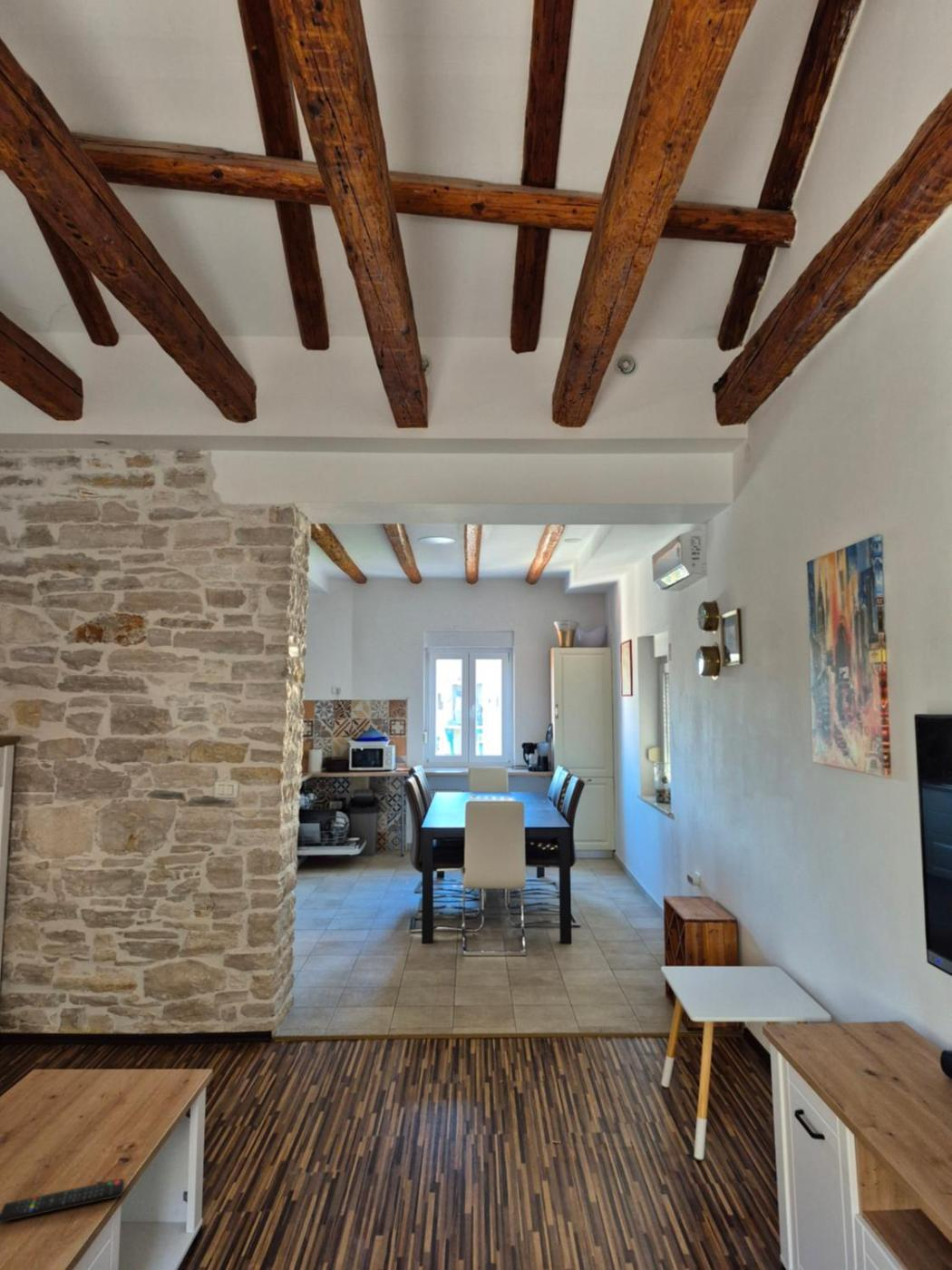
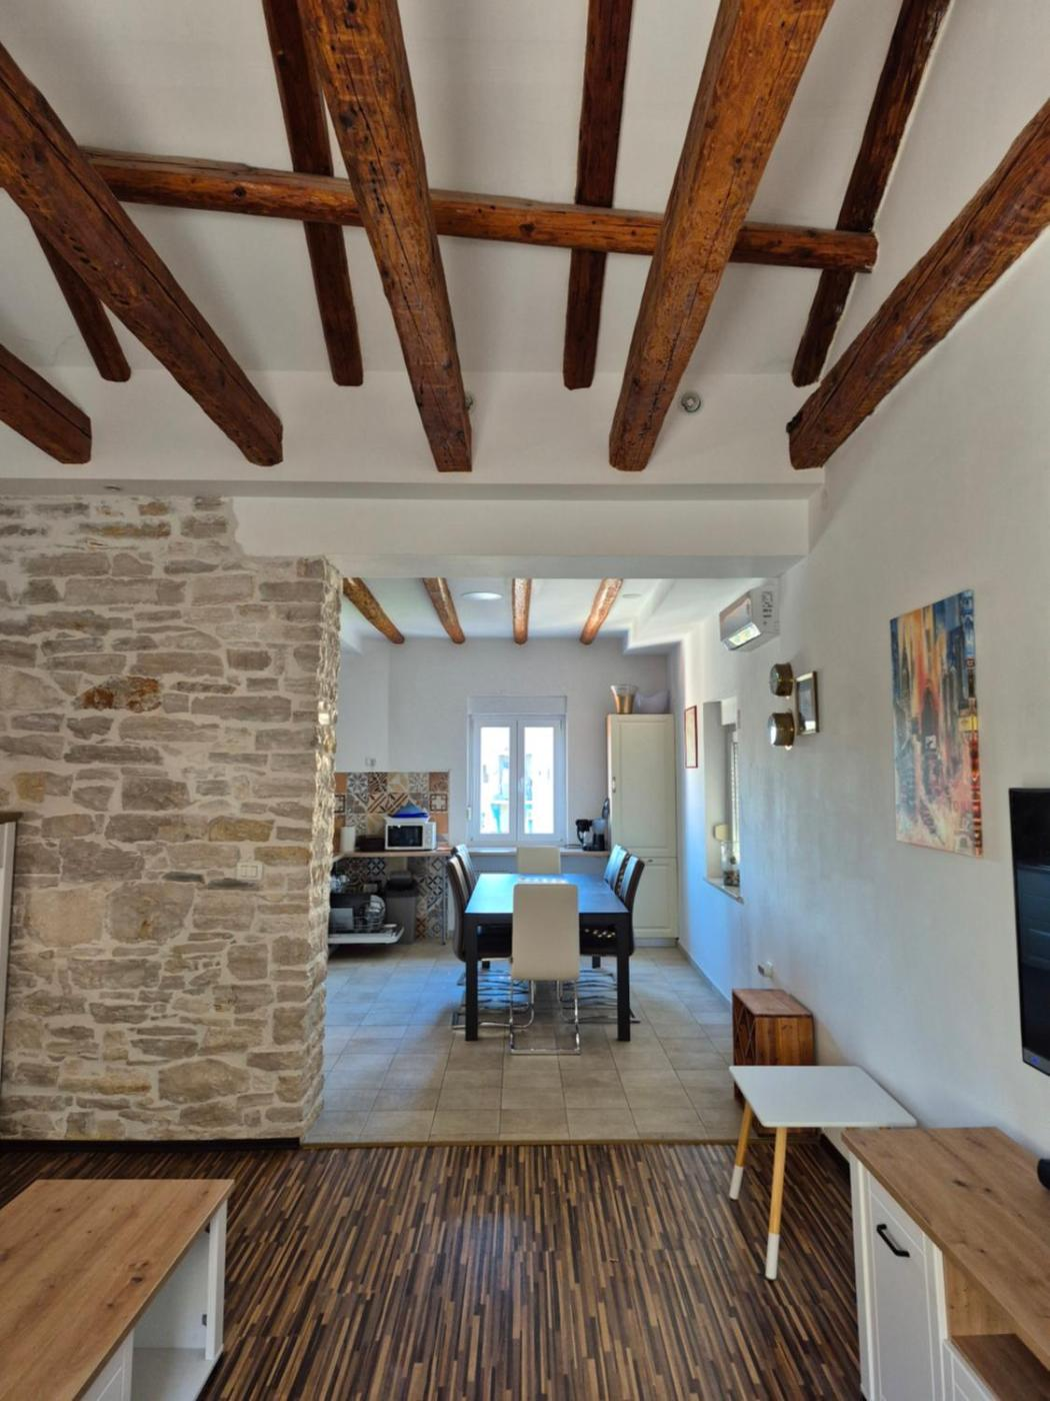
- remote control [0,1177,125,1224]
